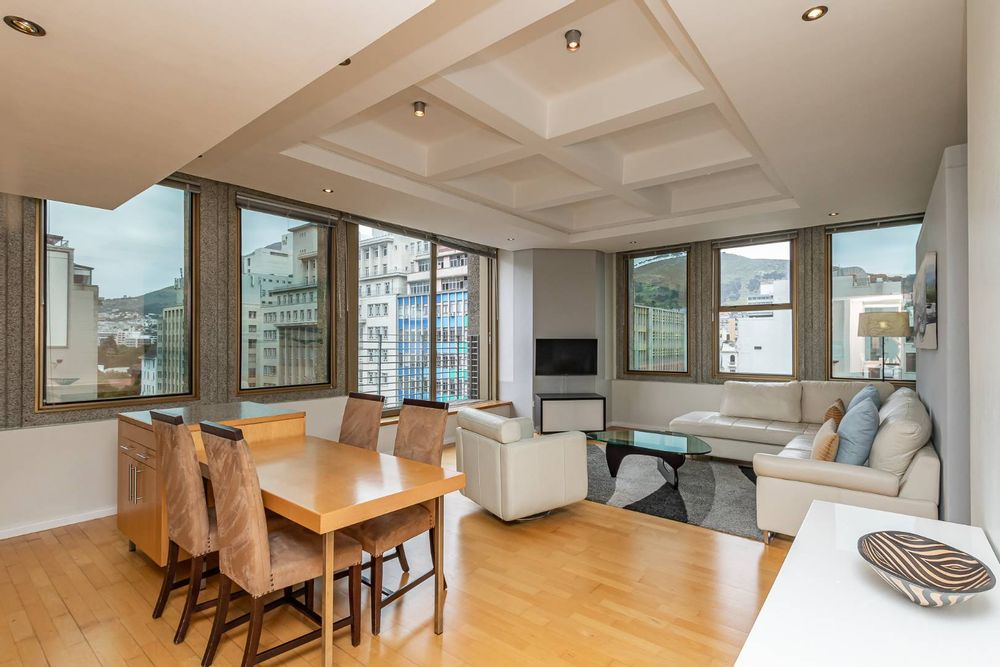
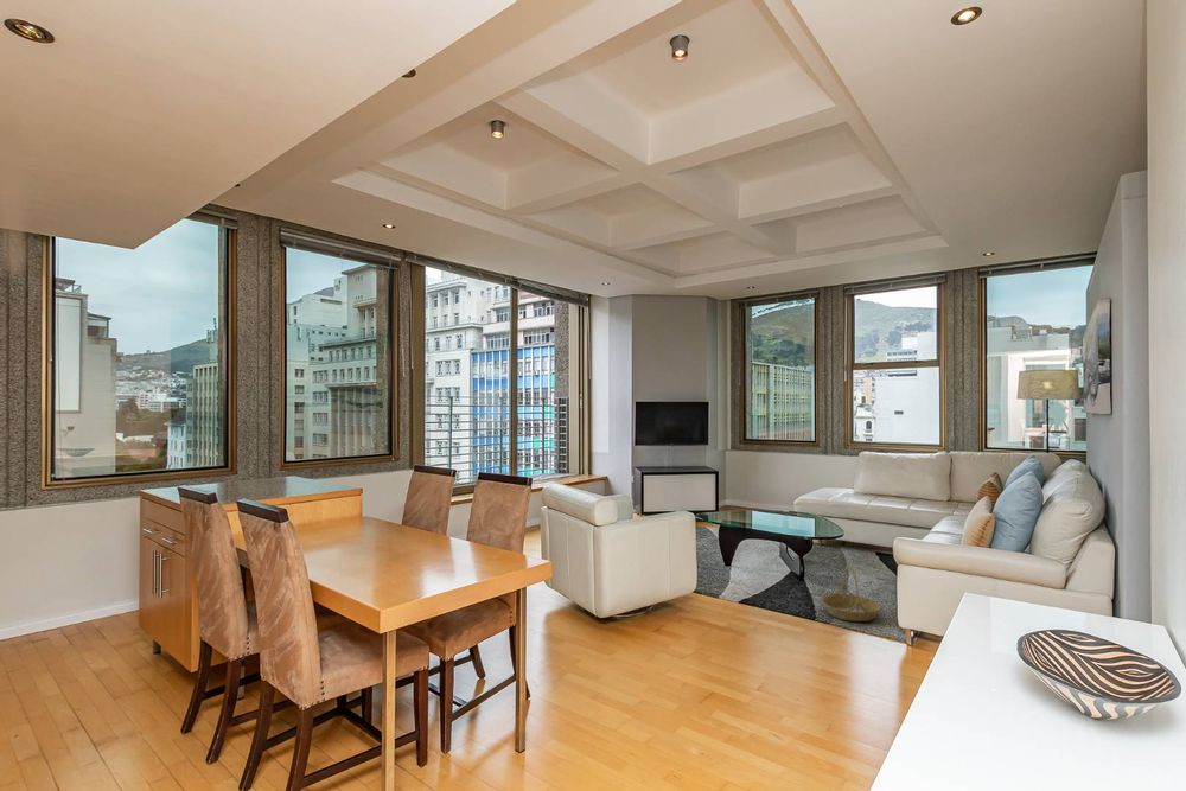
+ basket [821,564,882,623]
